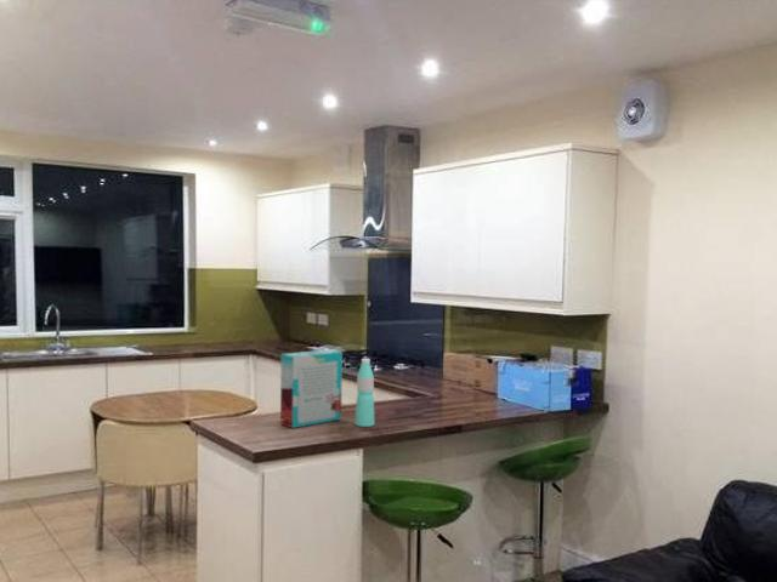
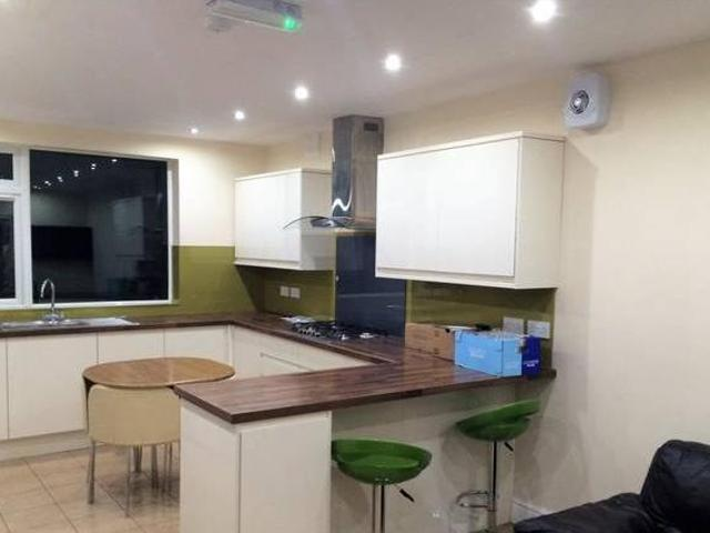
- water bottle [355,358,376,428]
- cereal box [279,348,344,429]
